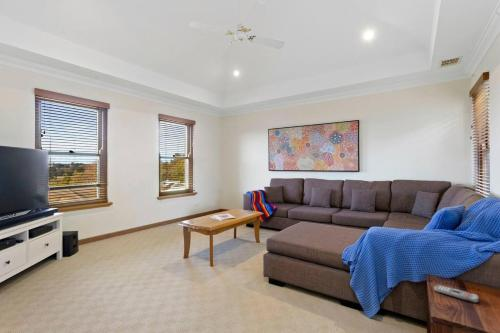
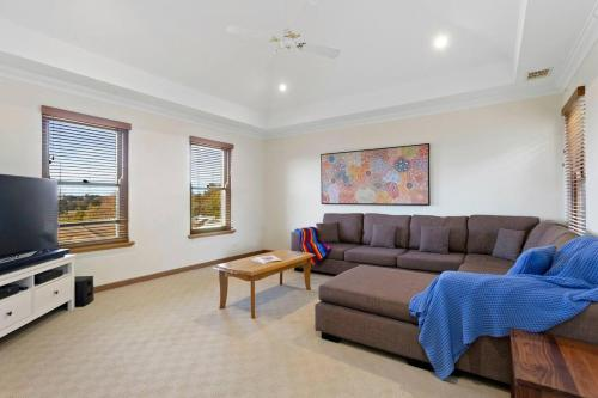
- remote control [433,284,480,304]
